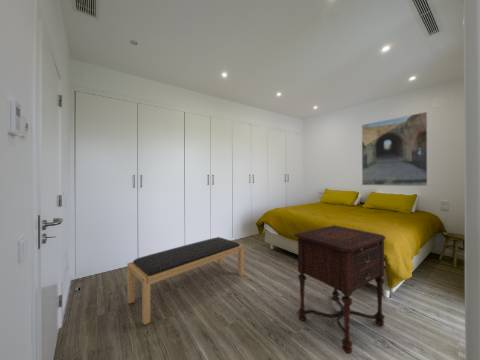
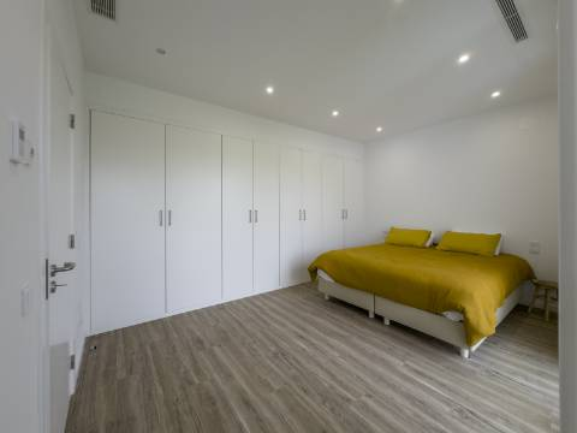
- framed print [361,111,429,187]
- side table [294,224,386,355]
- bench [126,236,245,326]
